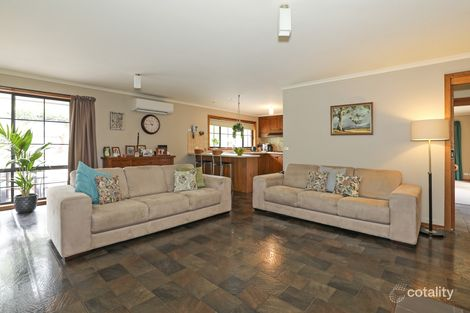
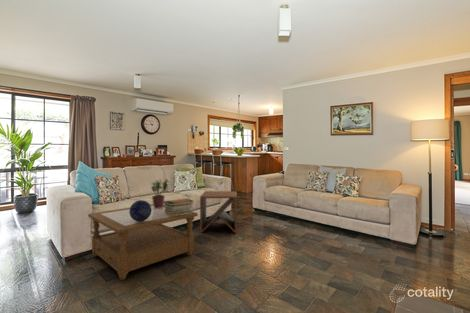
+ coffee table [87,203,199,281]
+ potted plant [150,178,171,209]
+ book stack [164,198,194,216]
+ side table [199,190,238,234]
+ decorative sphere [129,199,152,221]
